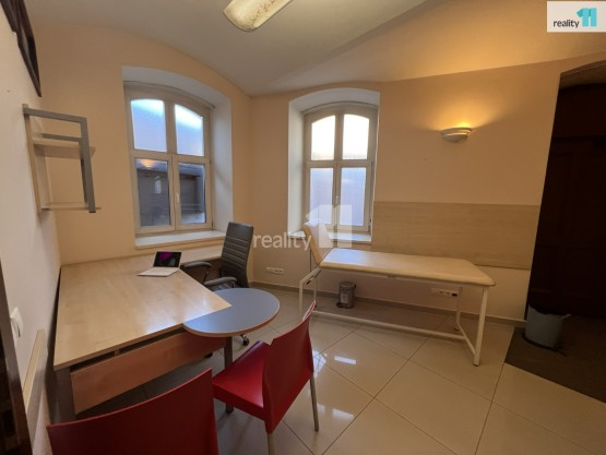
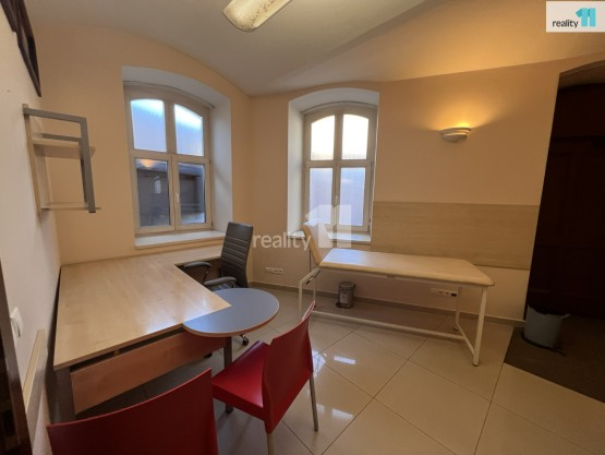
- laptop [138,249,183,277]
